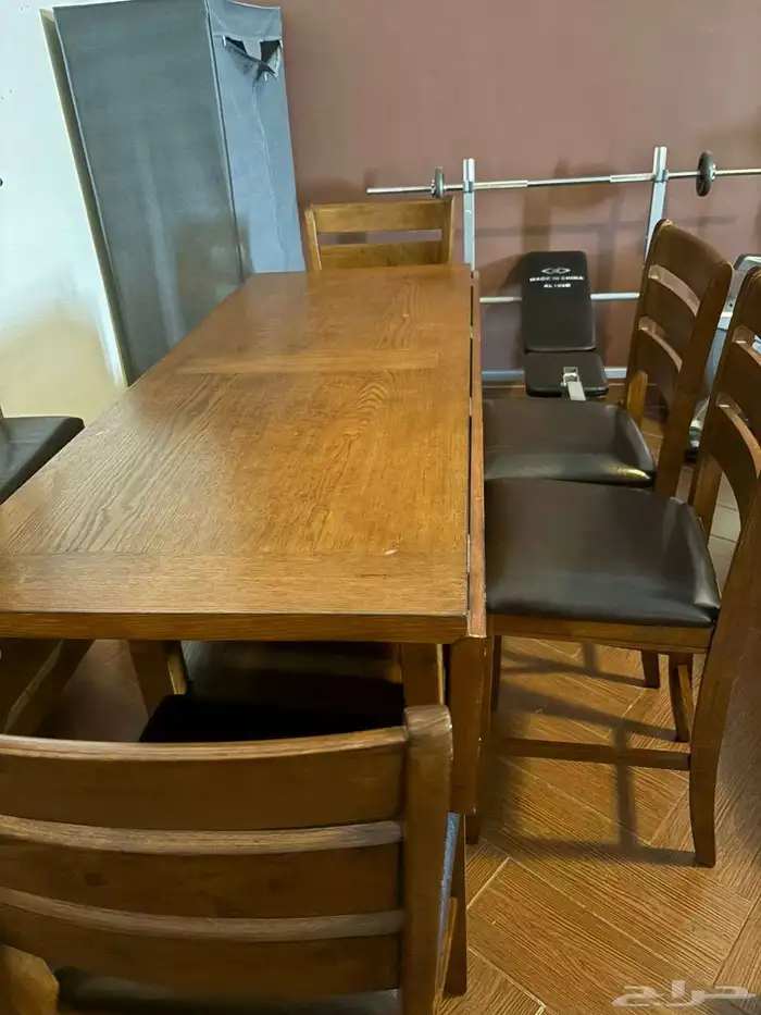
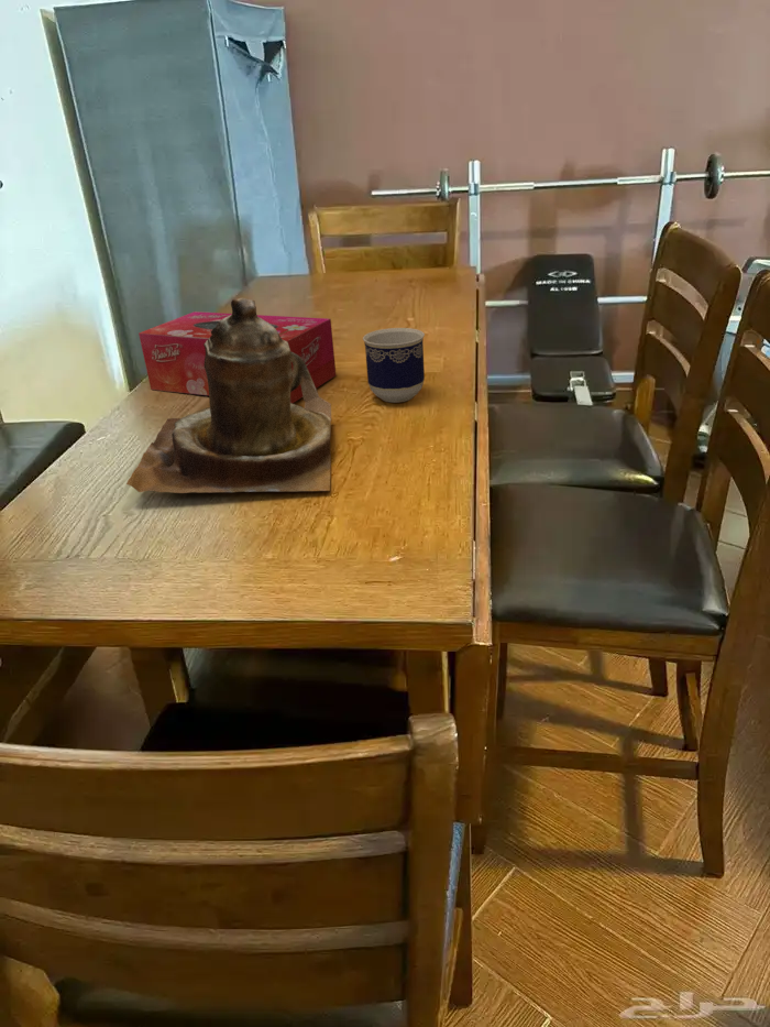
+ tissue box [138,310,338,404]
+ cup [362,327,426,404]
+ teapot [125,297,332,494]
